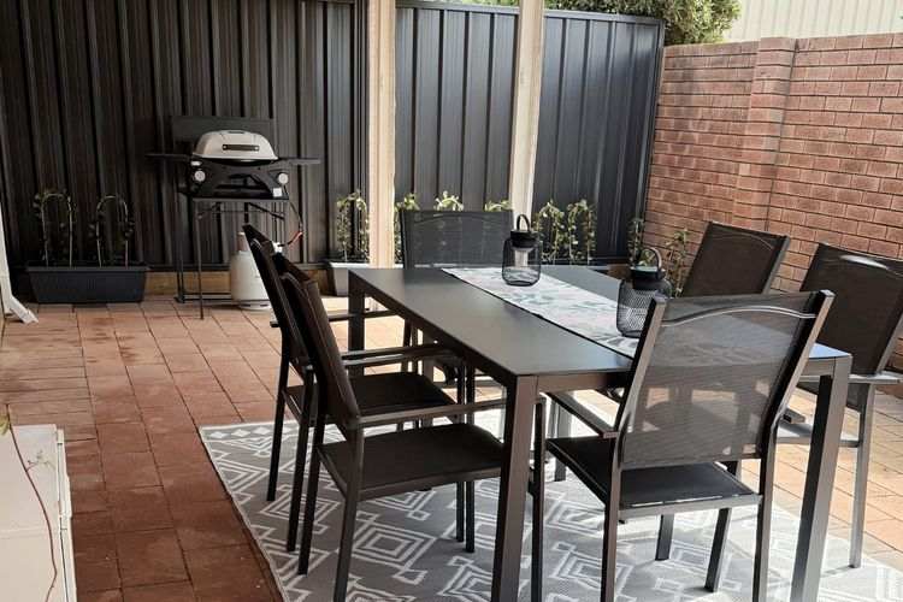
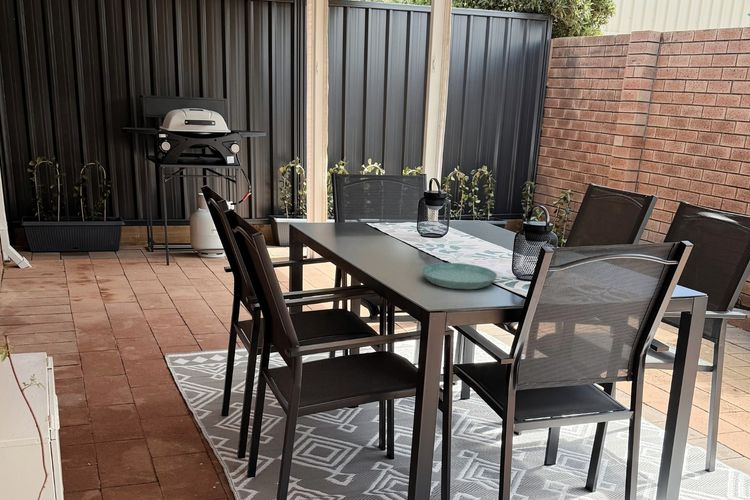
+ saucer [421,262,498,290]
